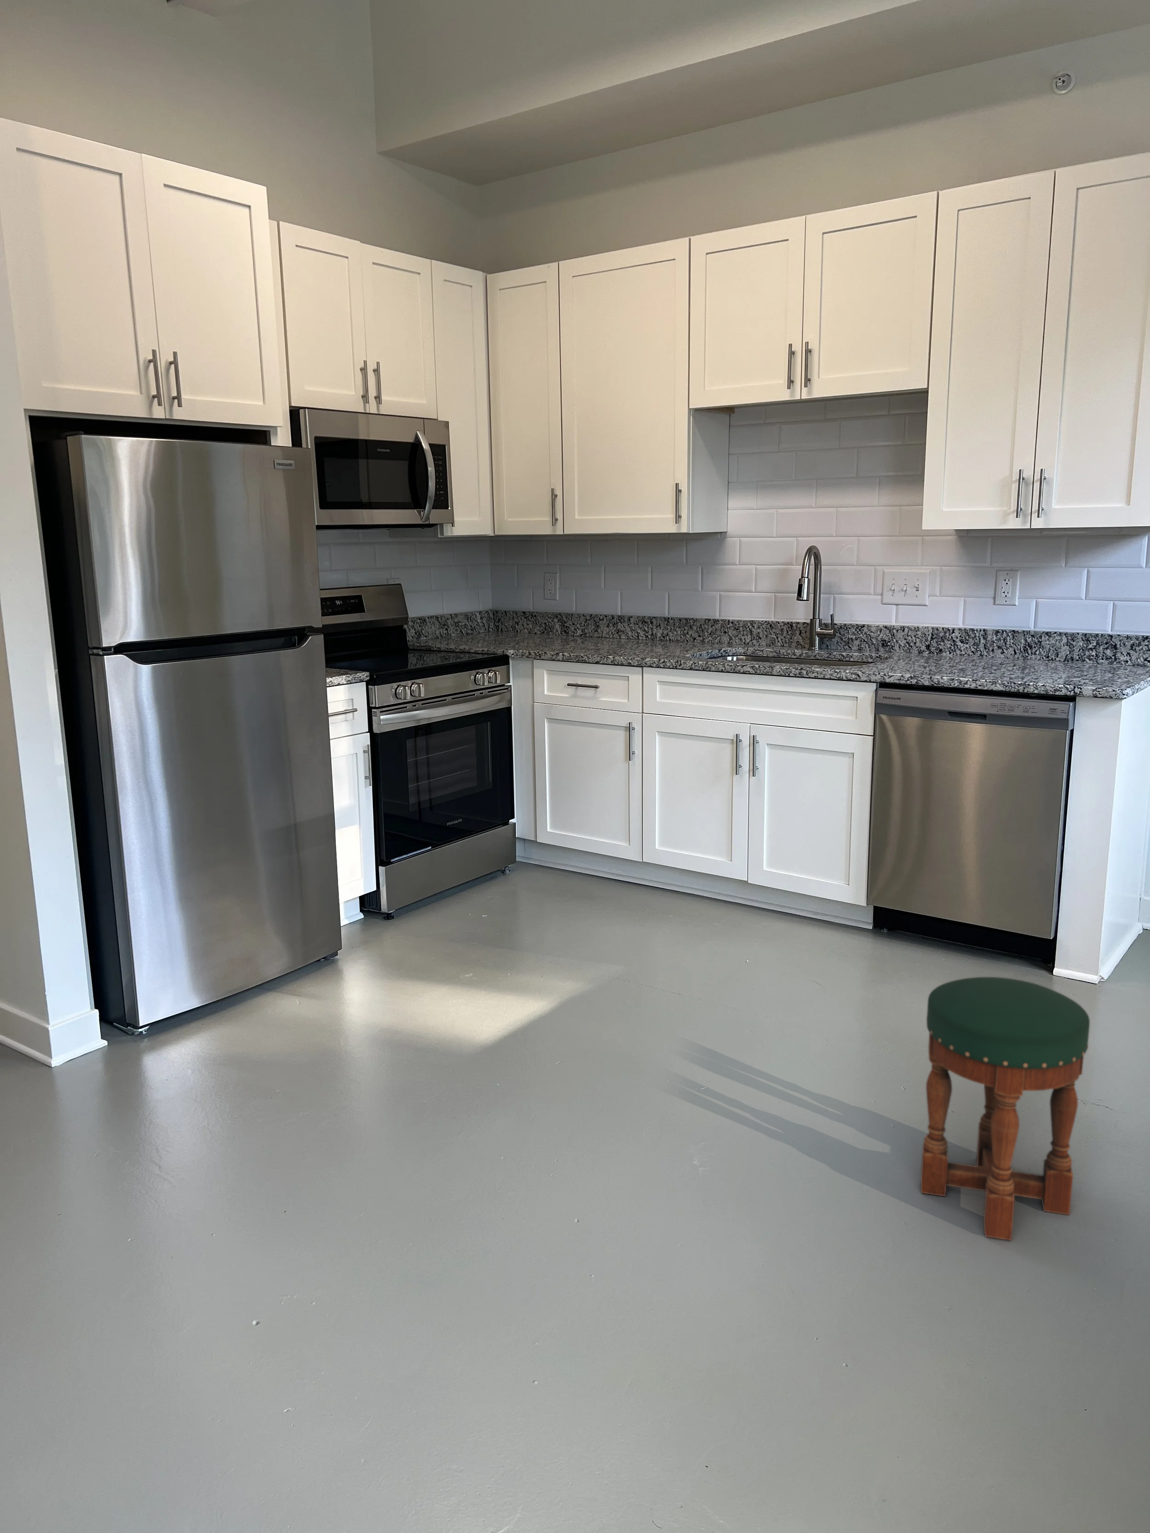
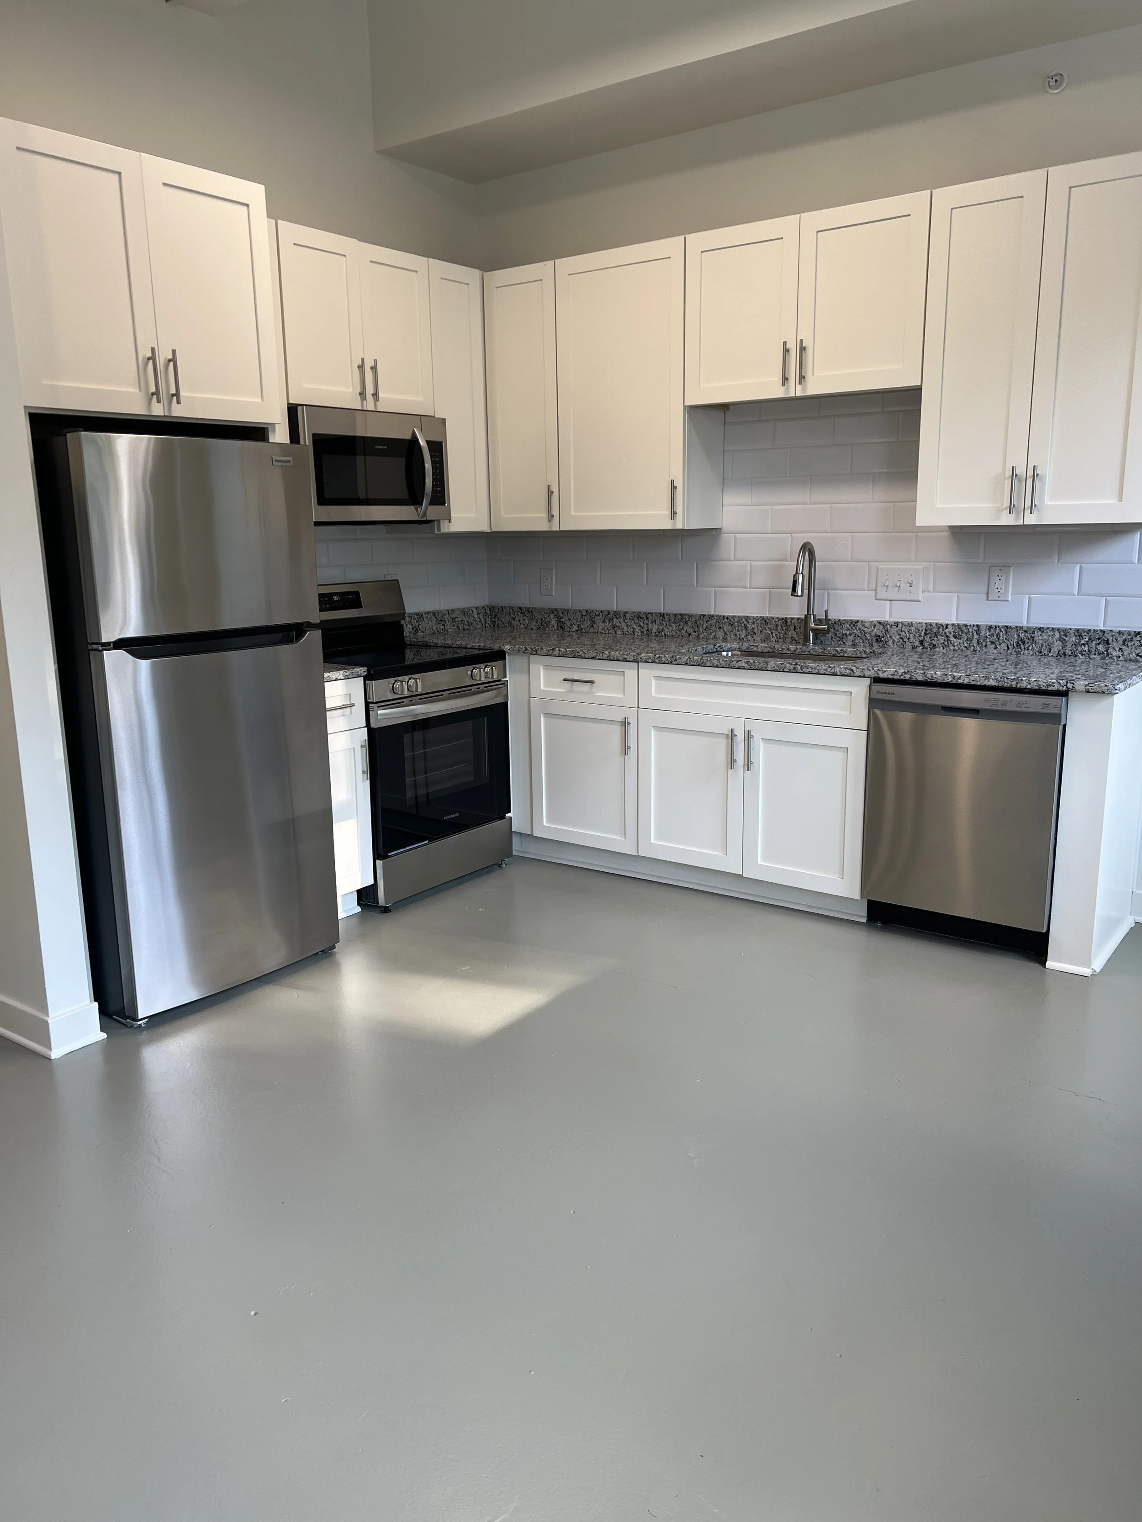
- stool [920,976,1090,1241]
